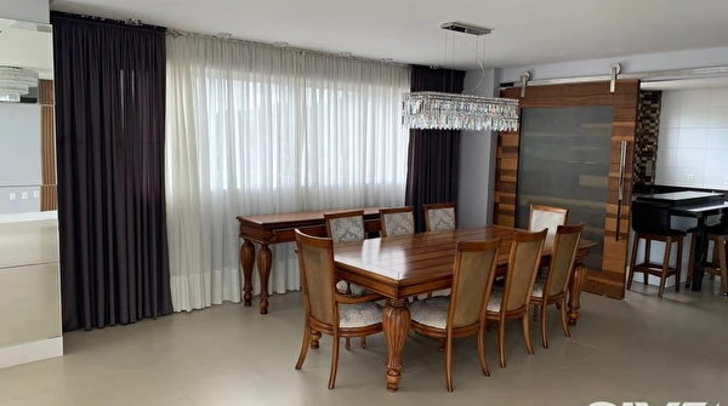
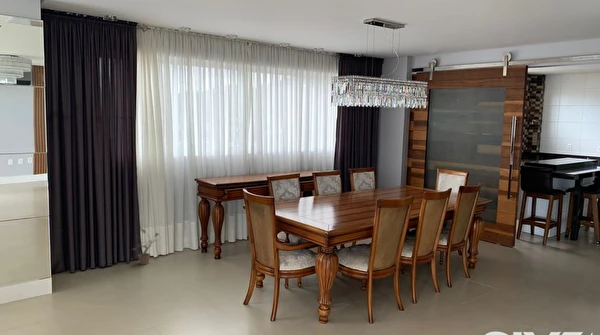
+ potted plant [131,227,162,266]
